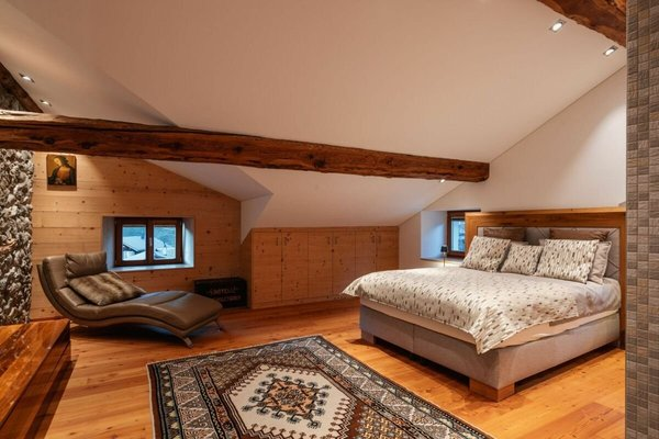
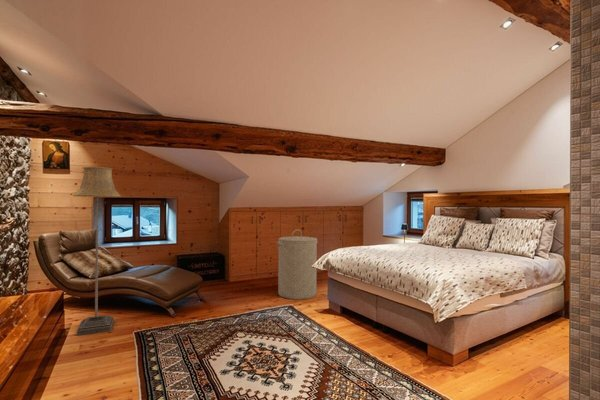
+ laundry hamper [275,228,318,300]
+ floor lamp [72,166,122,336]
